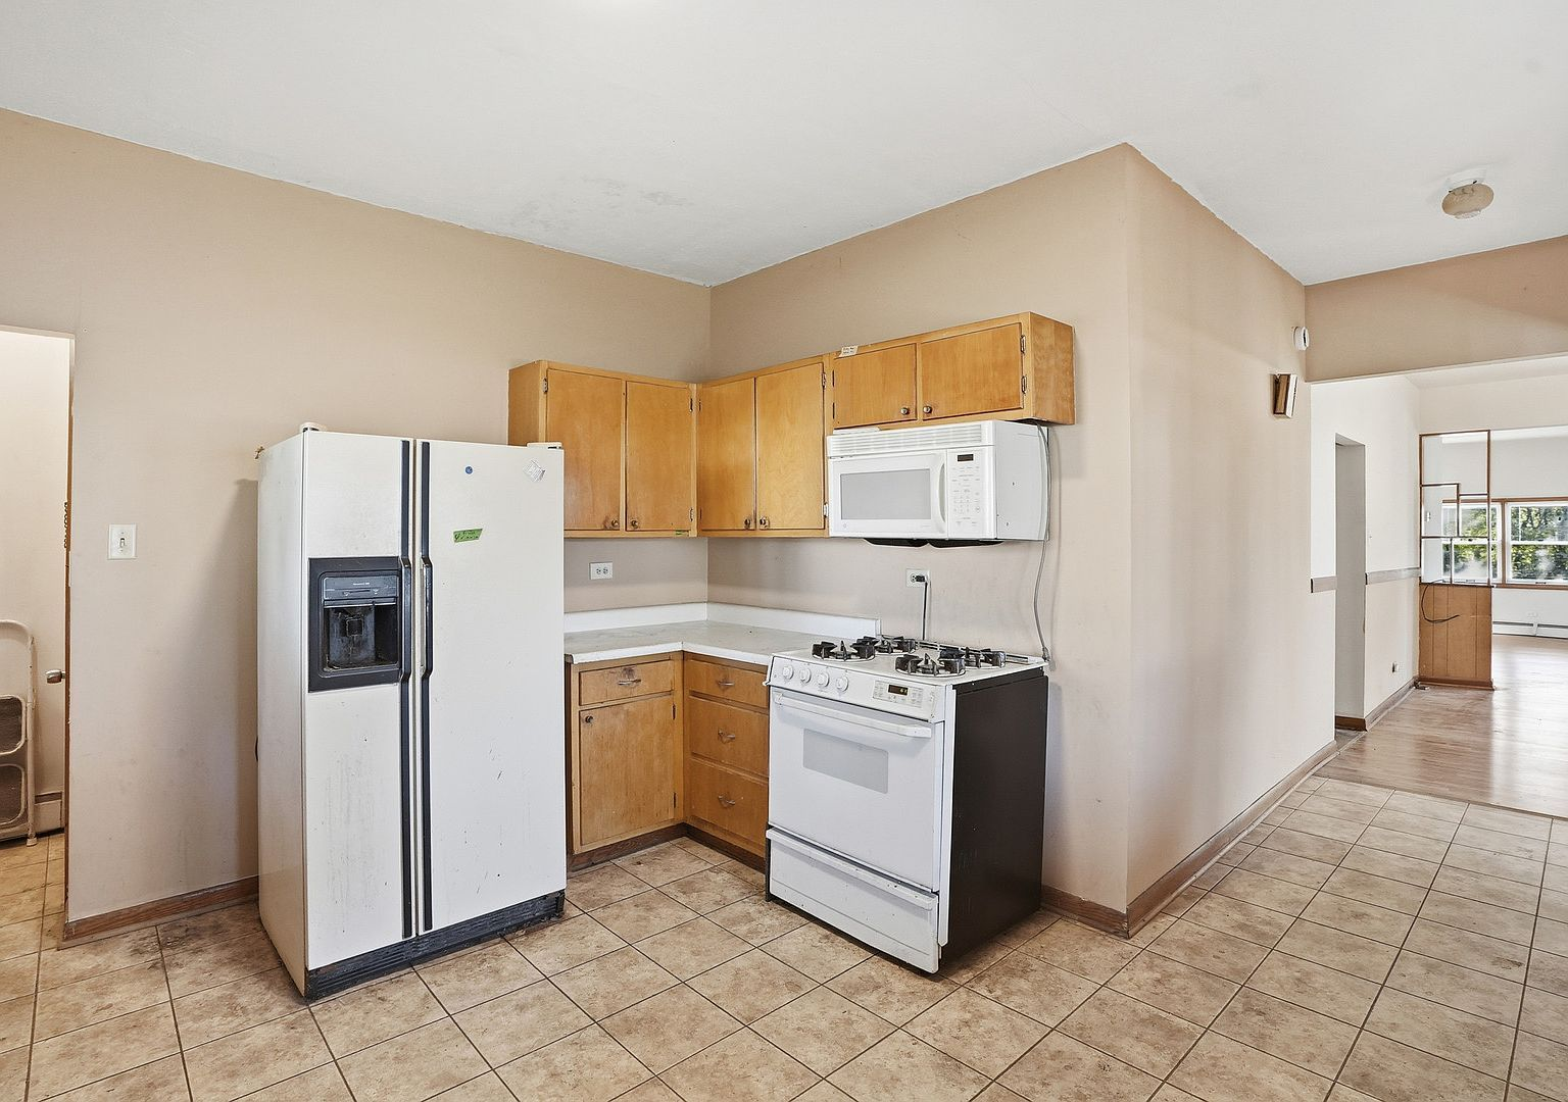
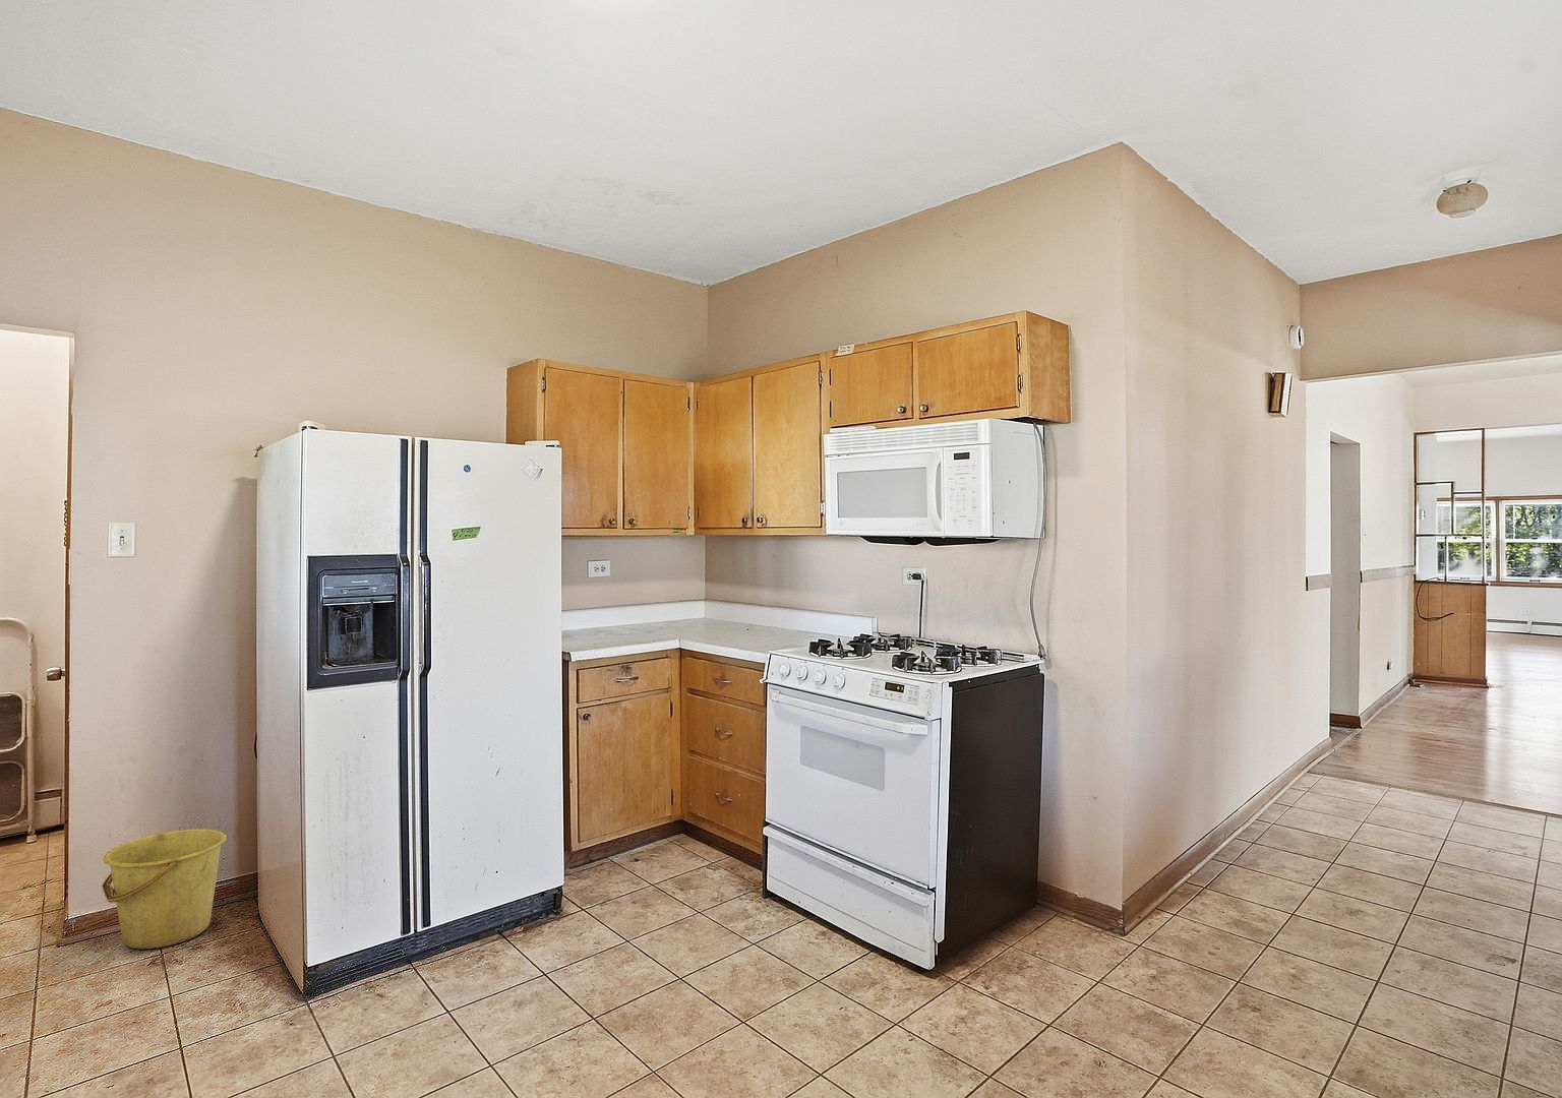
+ bucket [101,828,228,949]
